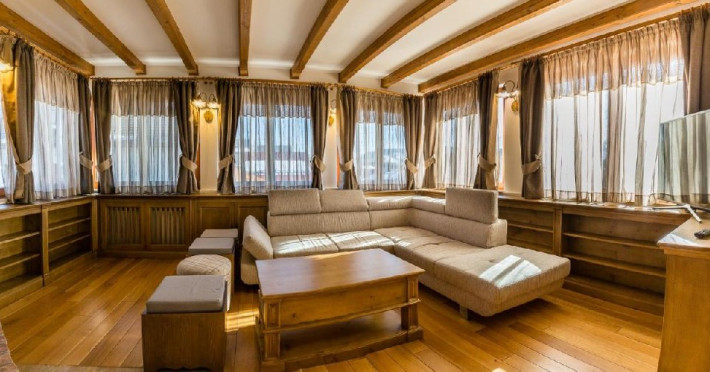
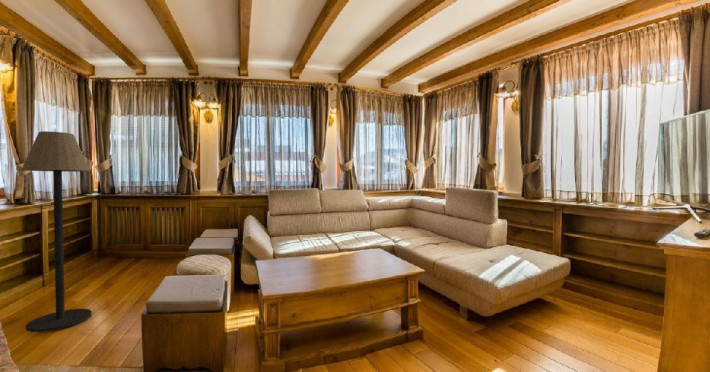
+ floor lamp [20,130,93,333]
